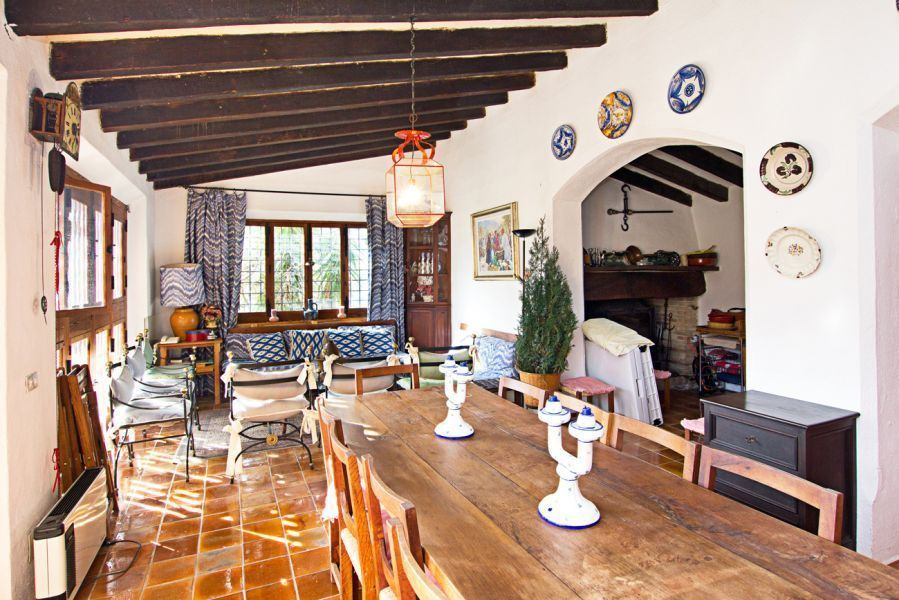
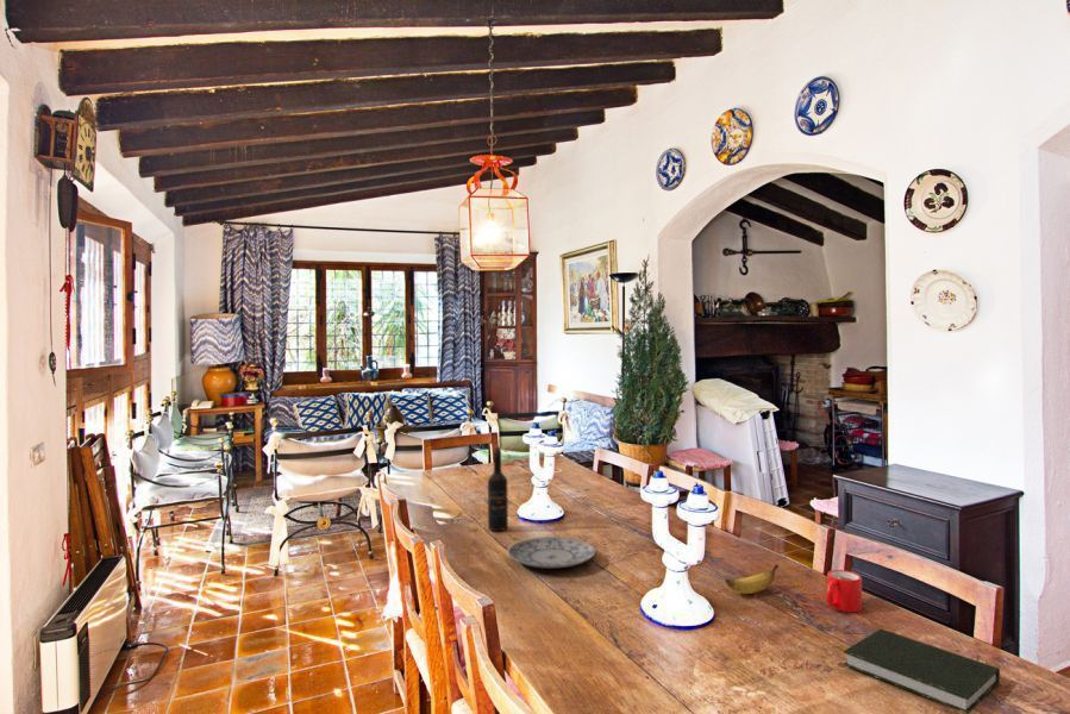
+ plate [506,536,597,569]
+ book [843,627,1001,714]
+ wine bottle [487,446,509,532]
+ banana [724,563,780,595]
+ mug [825,569,863,613]
